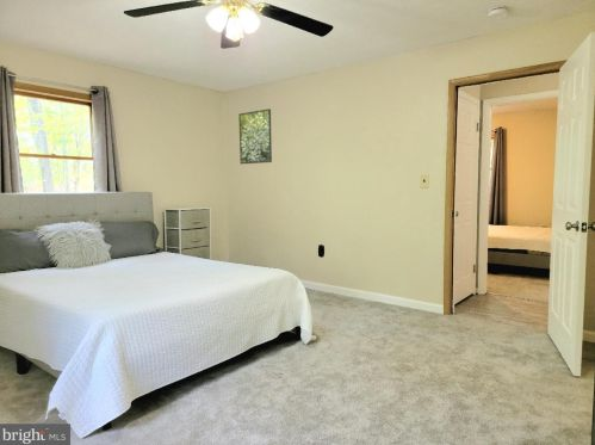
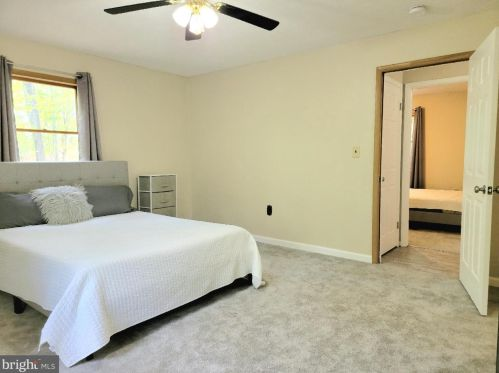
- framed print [237,107,273,165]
